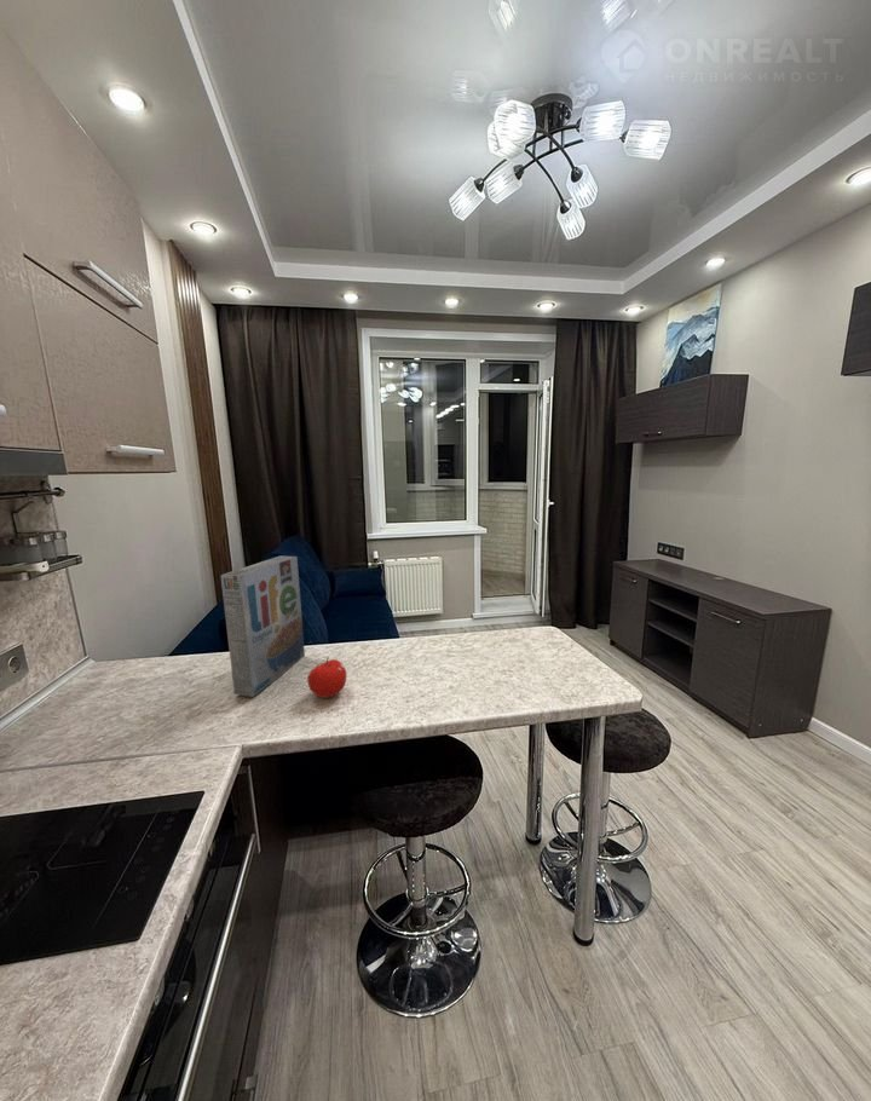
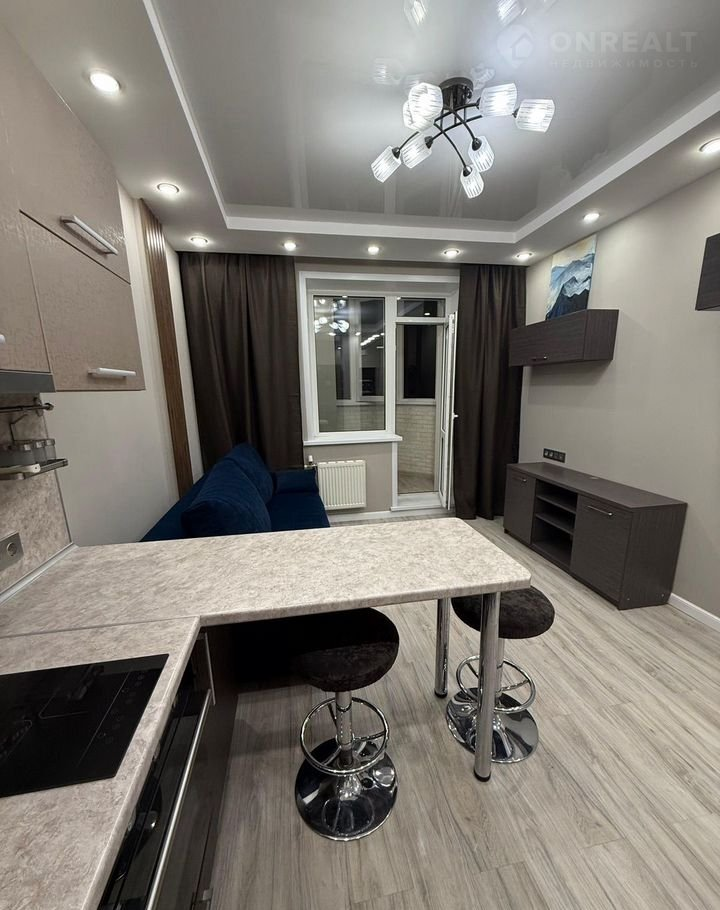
- cereal box [219,555,306,698]
- fruit [306,656,347,699]
